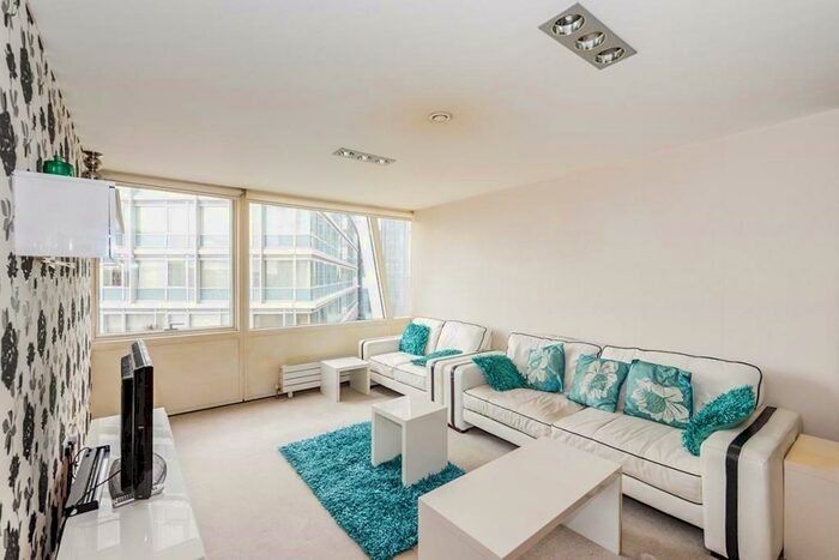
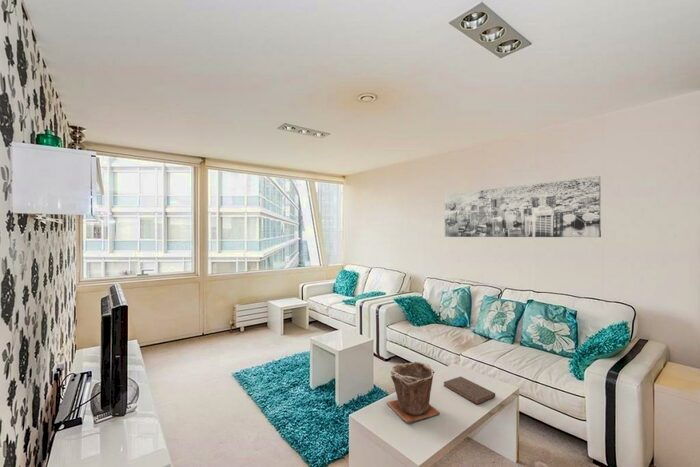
+ wall art [444,175,602,238]
+ book [443,375,496,405]
+ plant pot [386,361,441,424]
